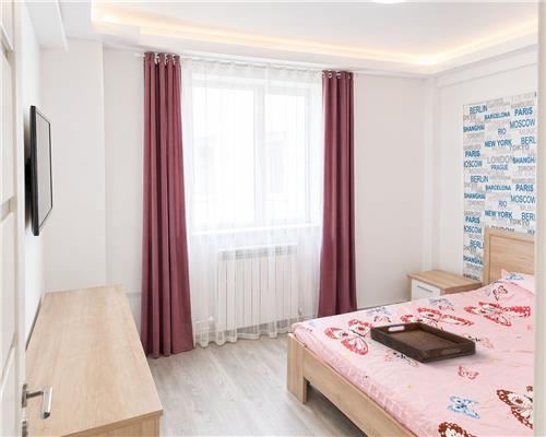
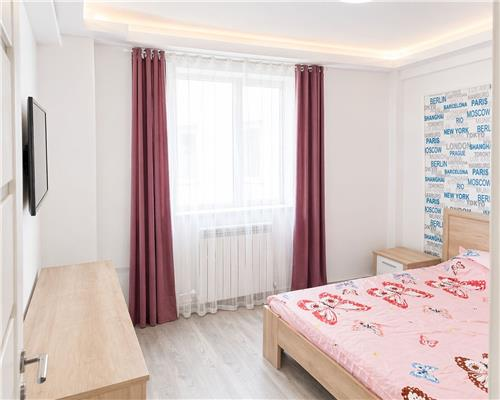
- serving tray [369,320,477,364]
